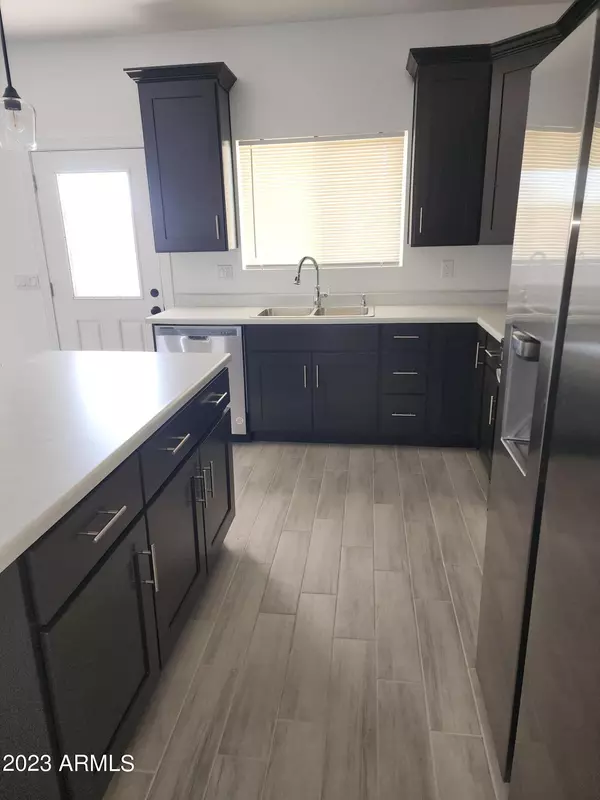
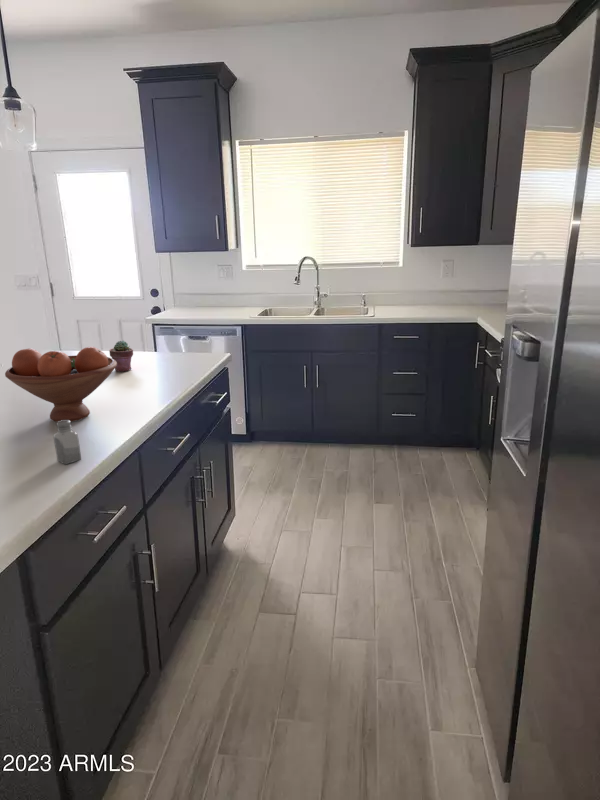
+ fruit bowl [4,346,117,423]
+ potted succulent [108,340,134,373]
+ saltshaker [53,420,82,465]
